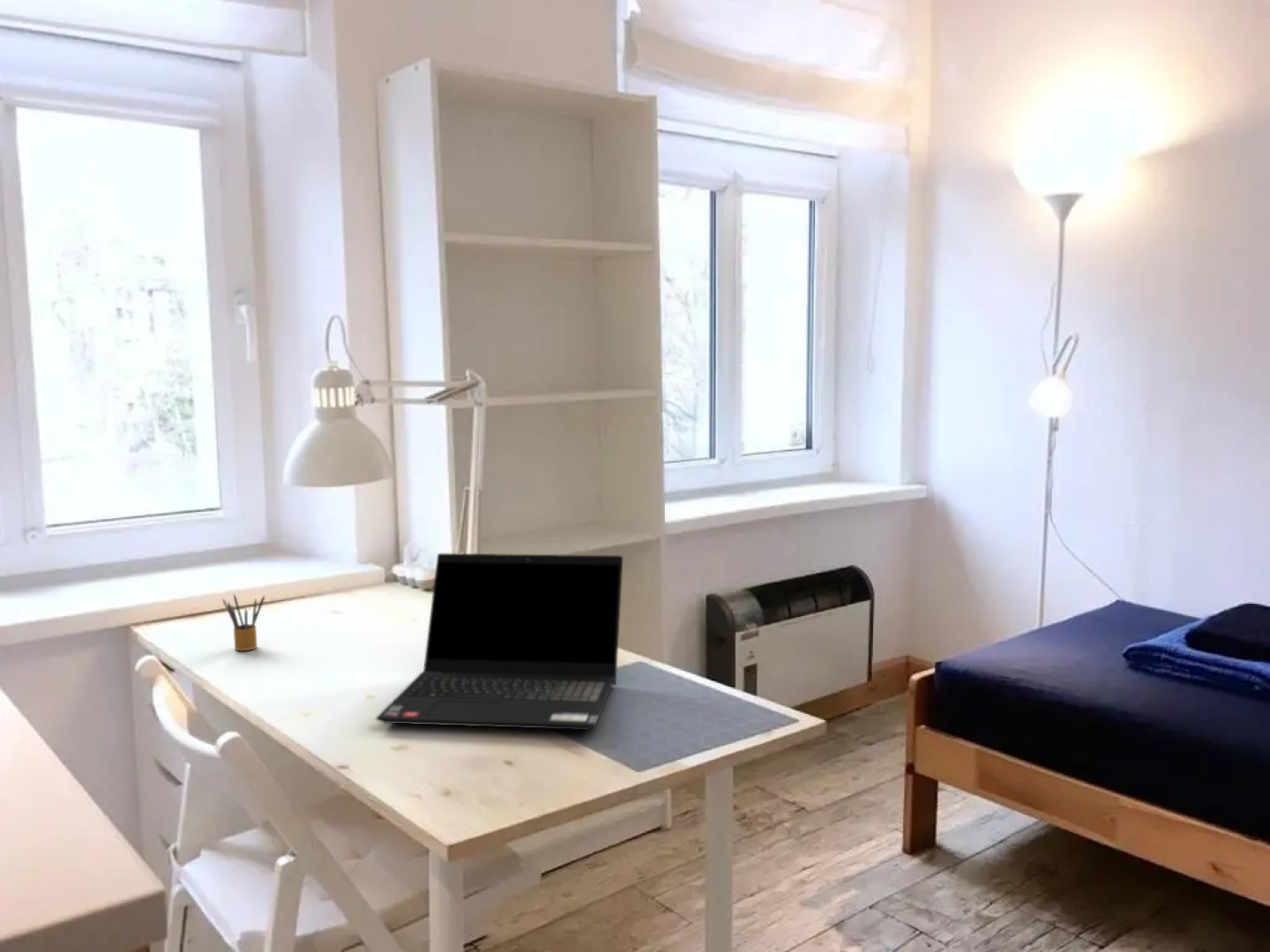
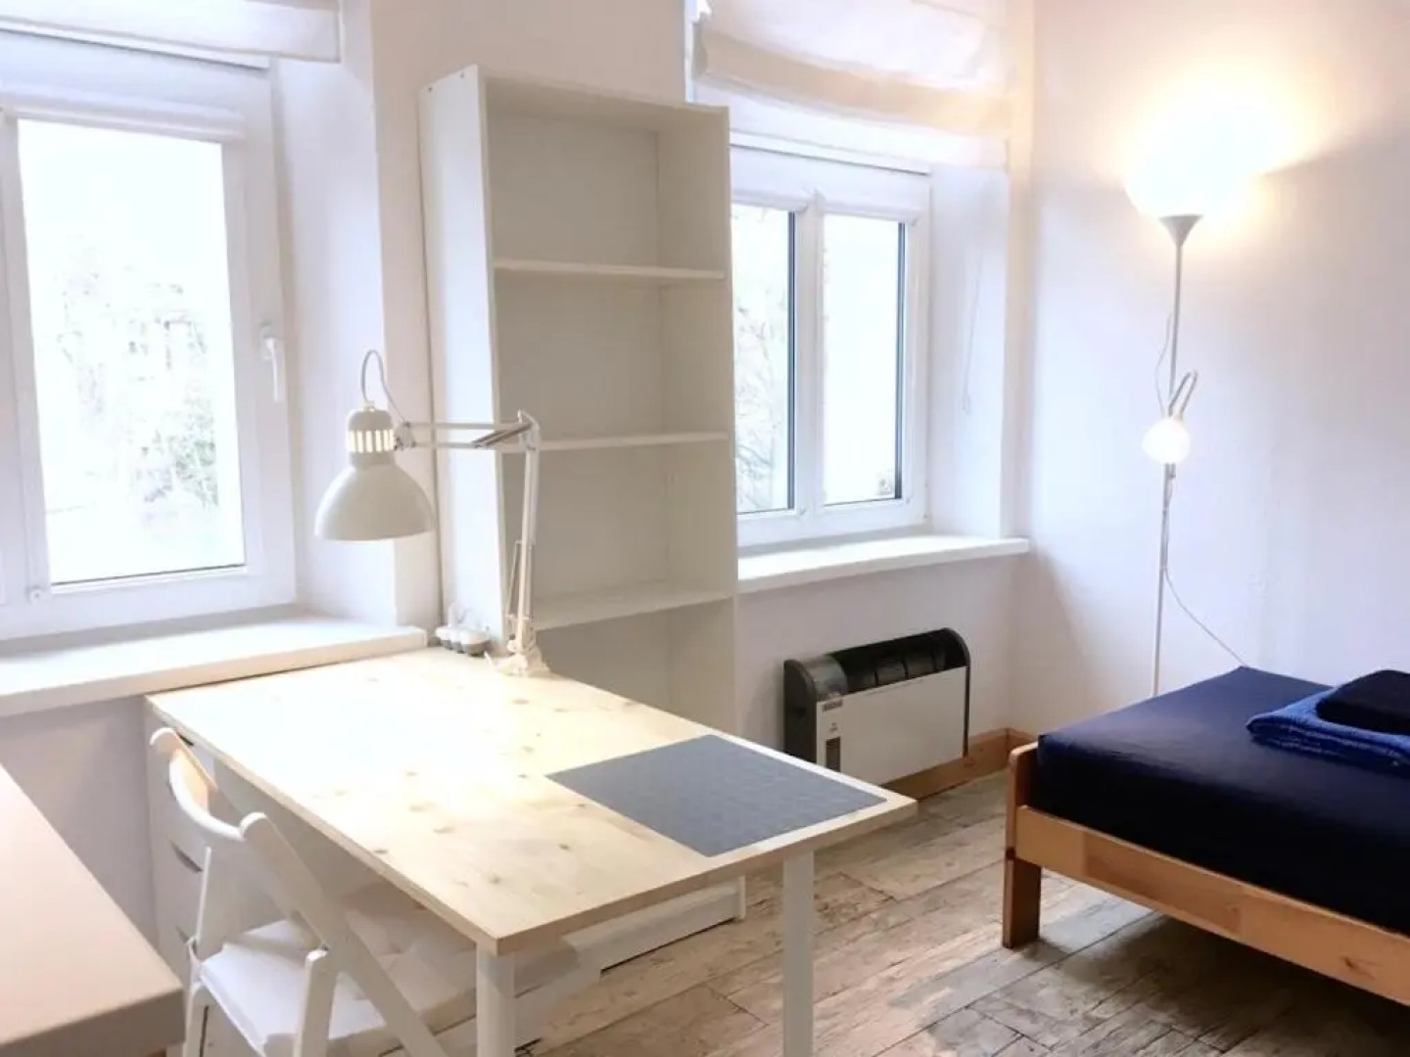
- pencil box [221,593,265,651]
- laptop computer [375,553,624,731]
